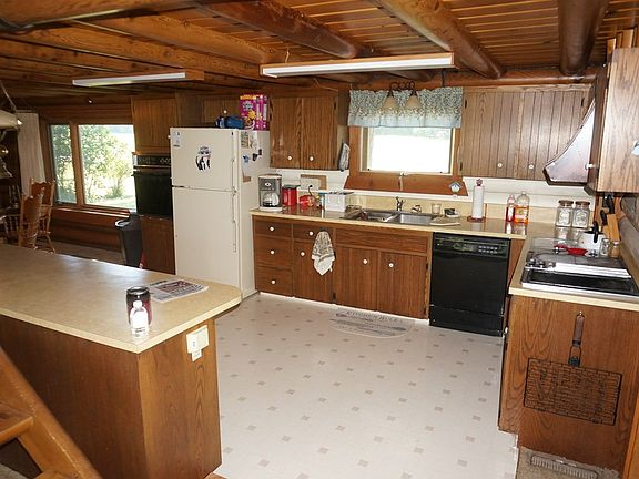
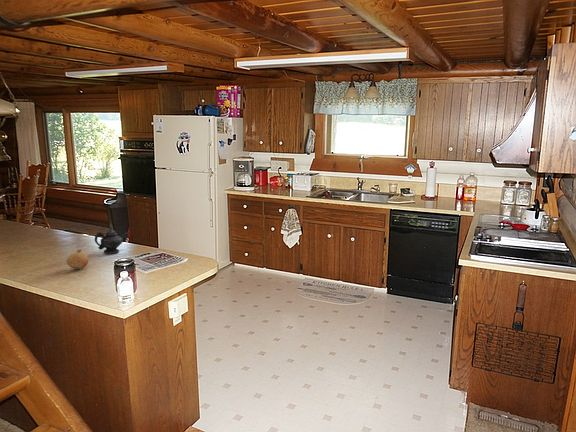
+ teapot [94,224,130,255]
+ fruit [66,249,89,270]
